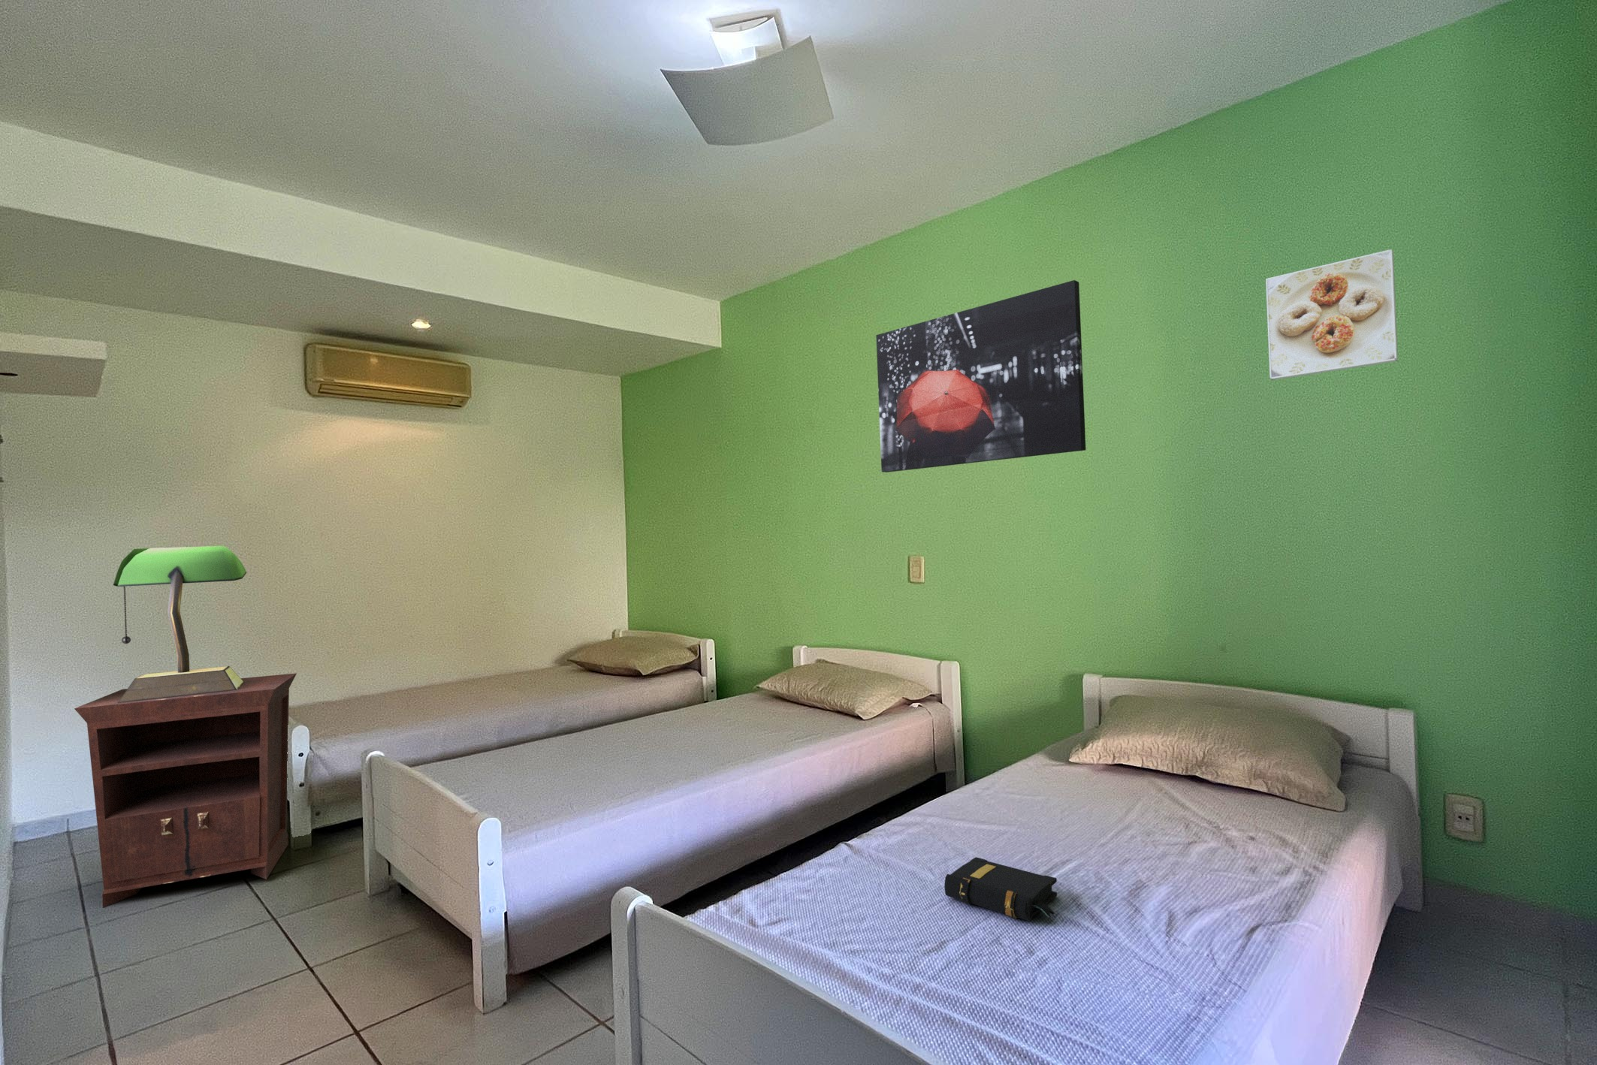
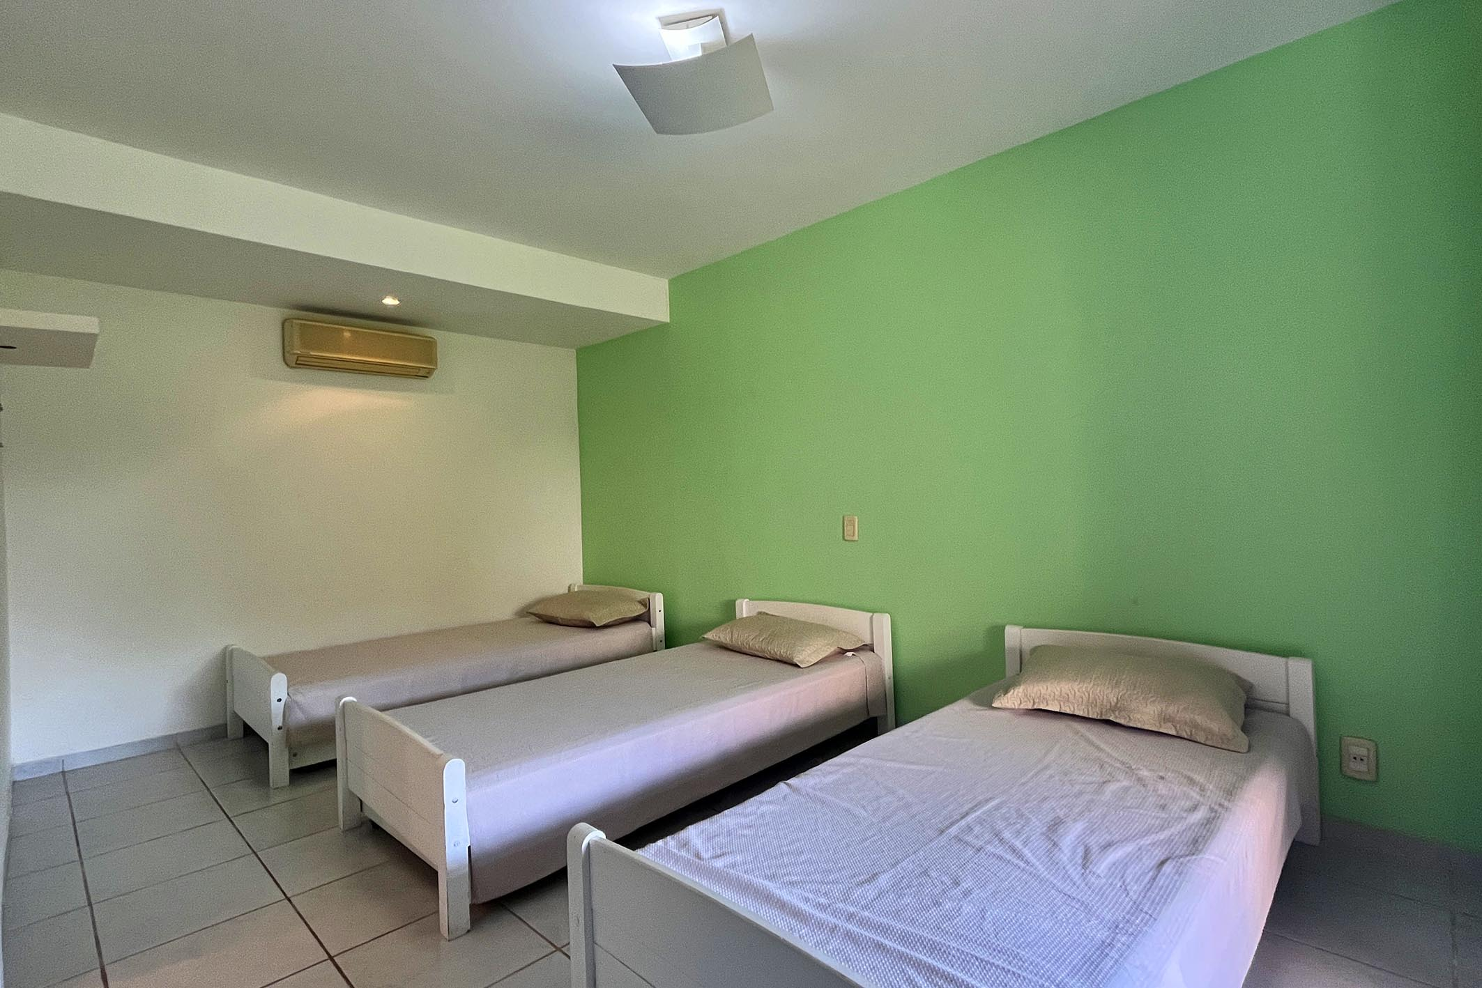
- nightstand [74,673,297,909]
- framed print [1265,248,1399,380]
- table lamp [113,546,247,702]
- wall art [875,279,1086,473]
- book [943,856,1058,921]
